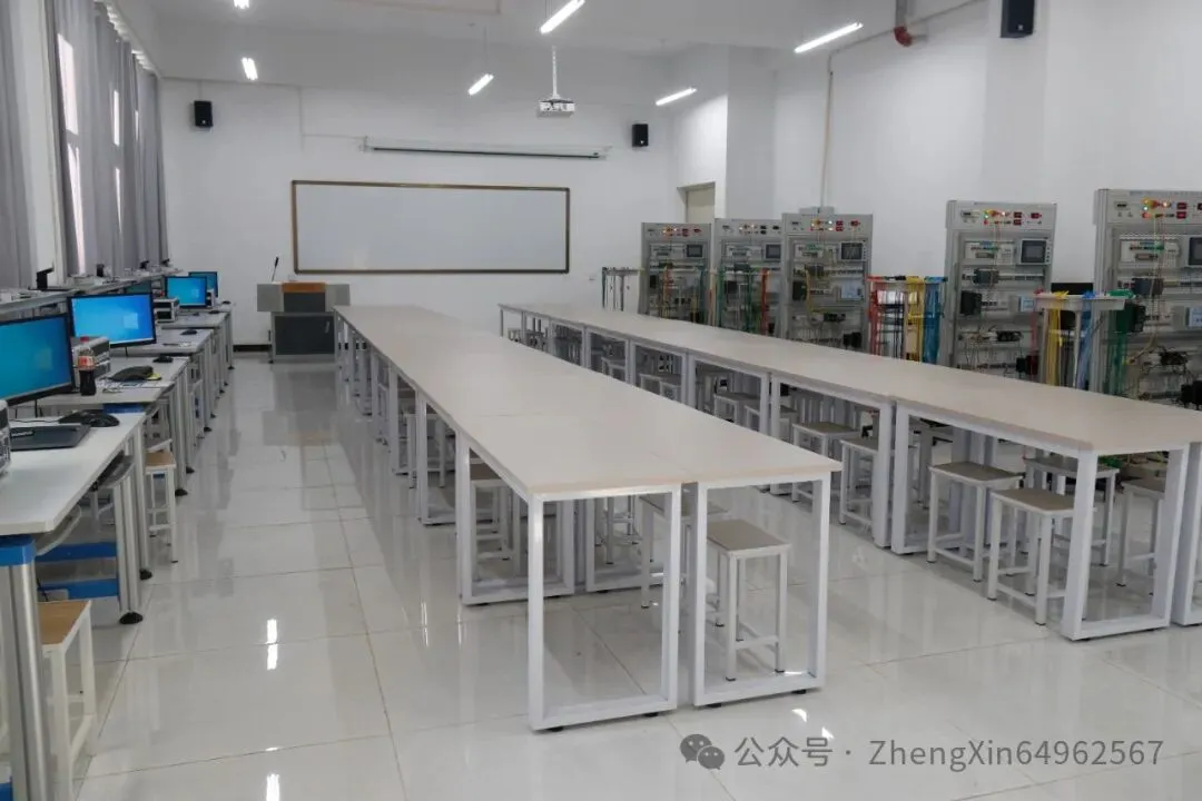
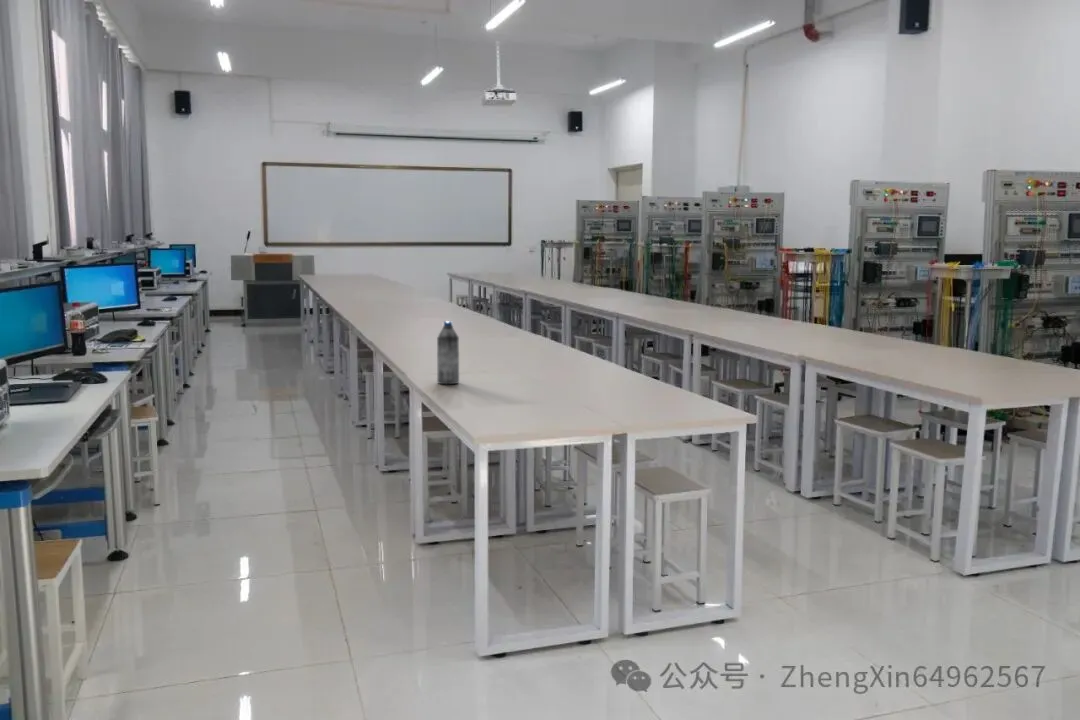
+ water bottle [436,320,460,385]
